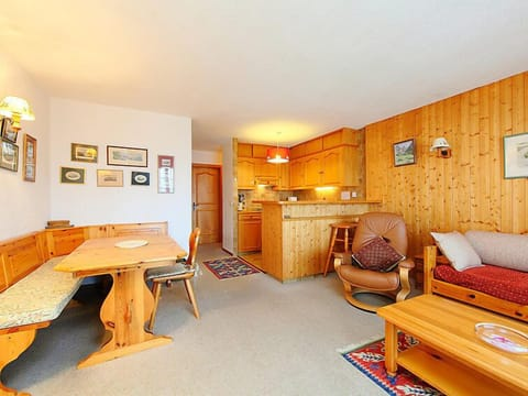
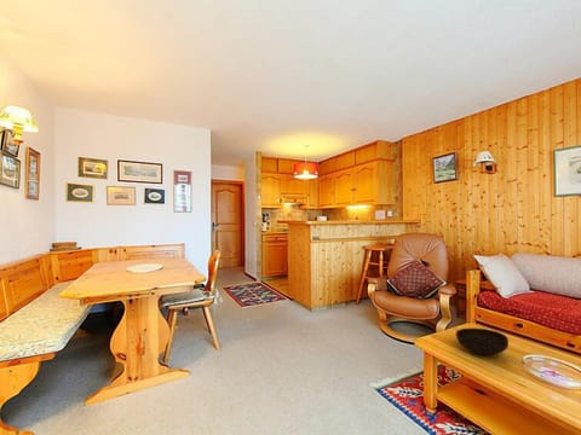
+ bowl [455,326,510,355]
